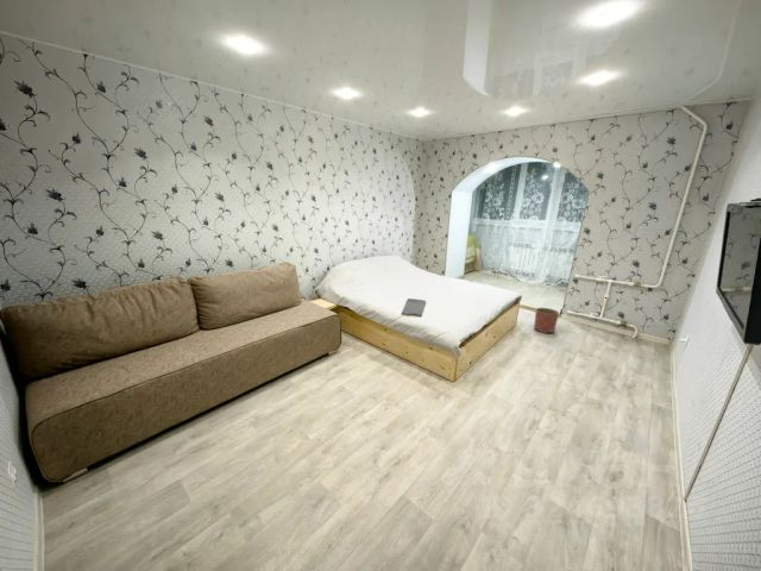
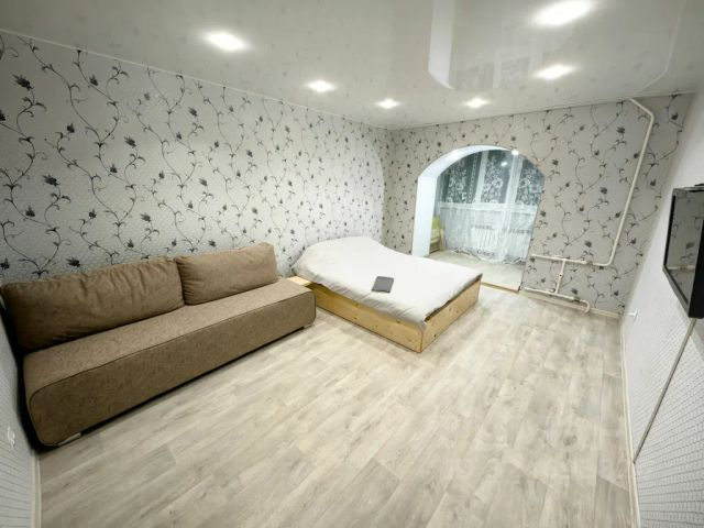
- planter [533,307,560,334]
